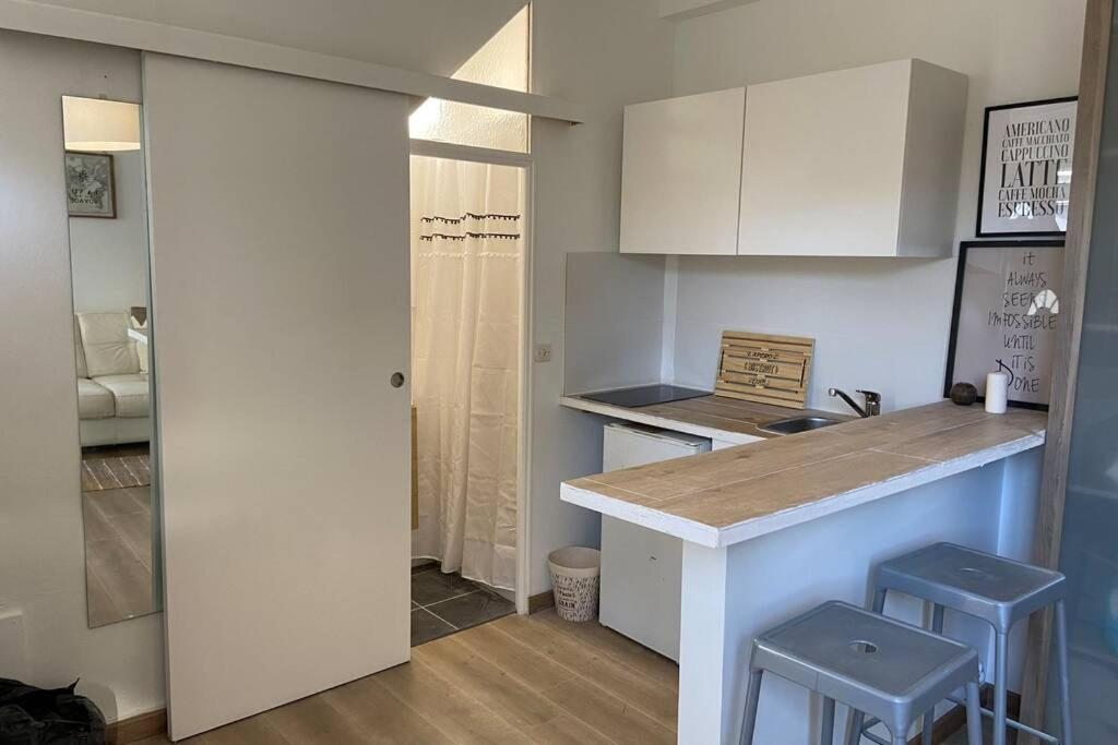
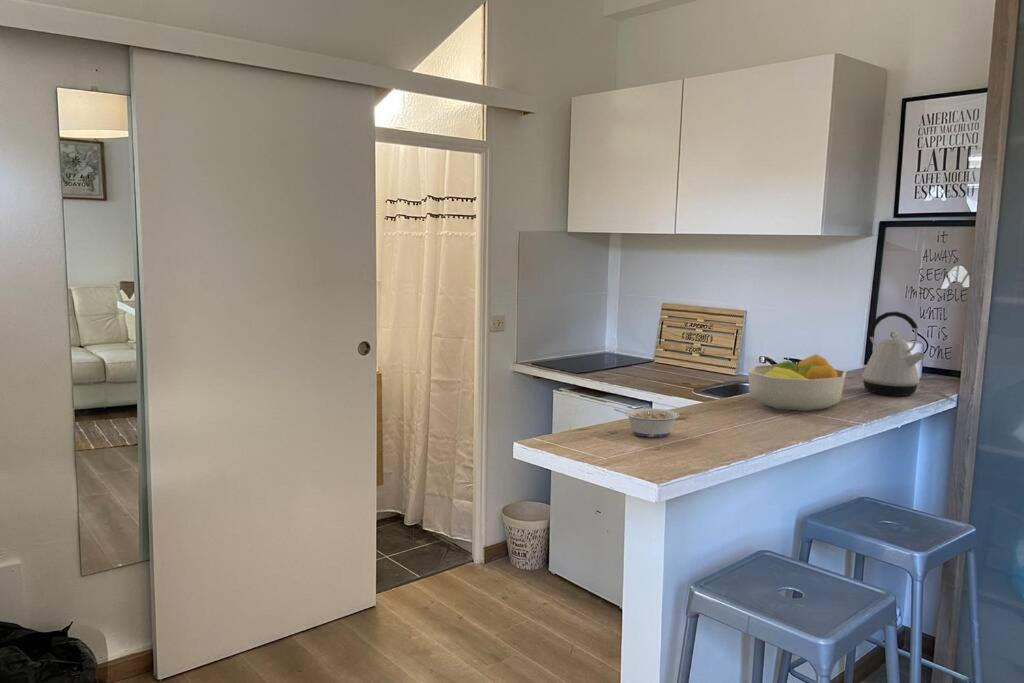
+ legume [613,407,680,438]
+ fruit bowl [747,353,847,412]
+ kettle [860,311,927,397]
